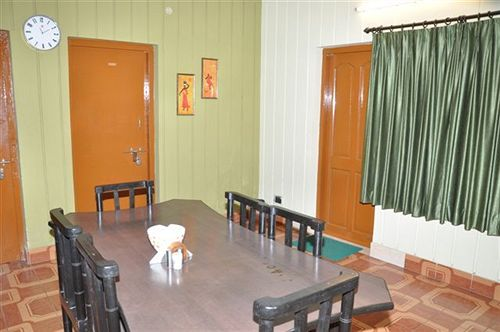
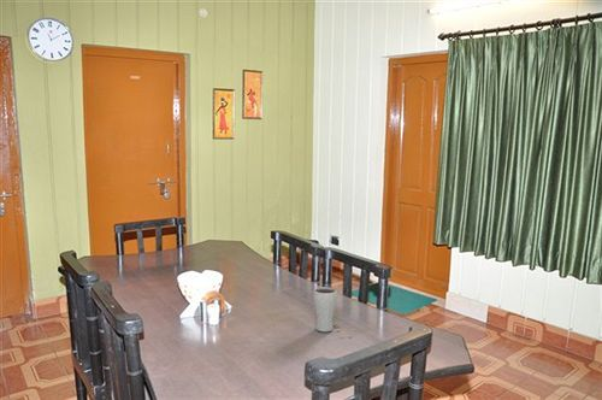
+ drinking glass [312,286,338,333]
